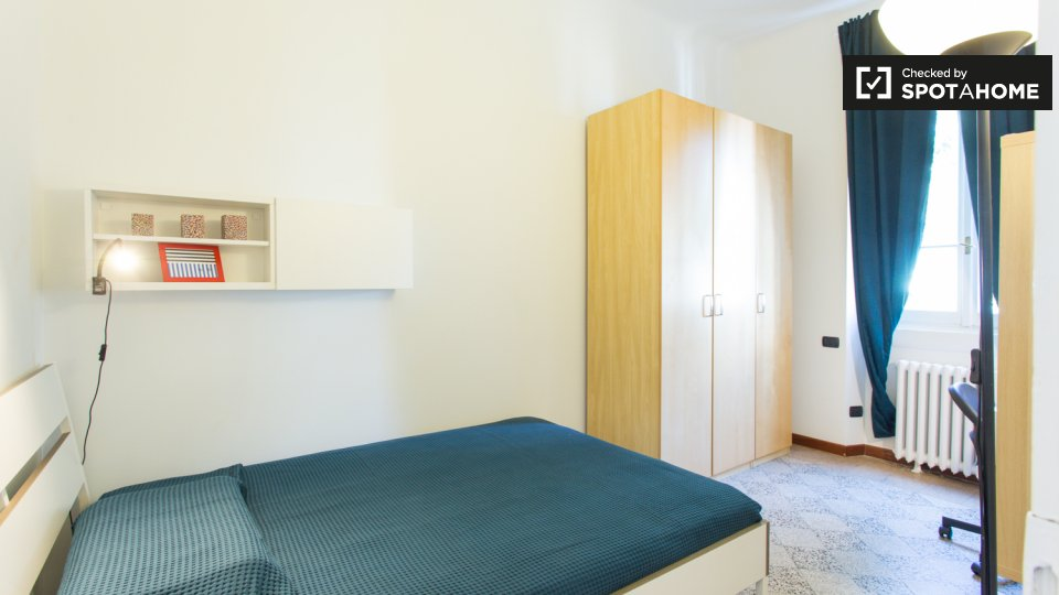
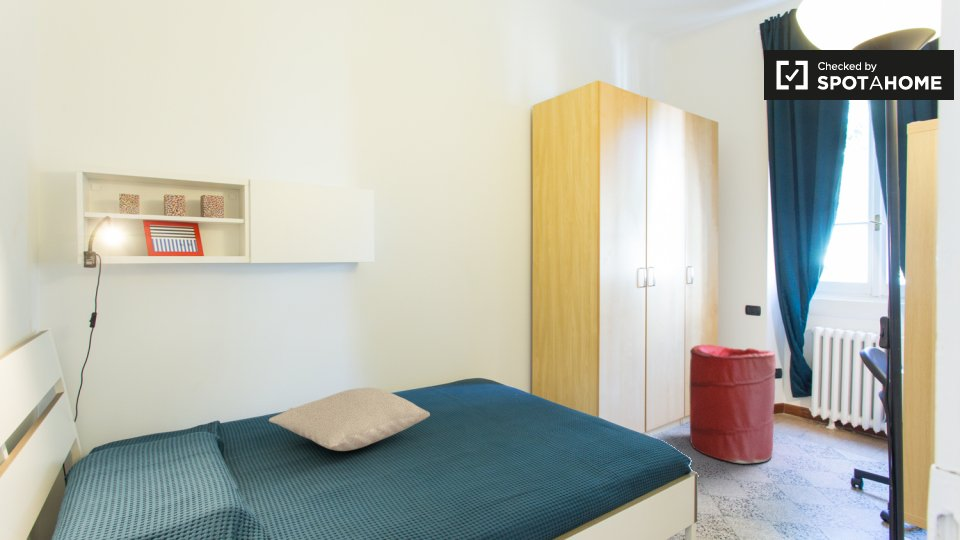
+ laundry hamper [689,344,776,464]
+ pillow [268,387,431,452]
